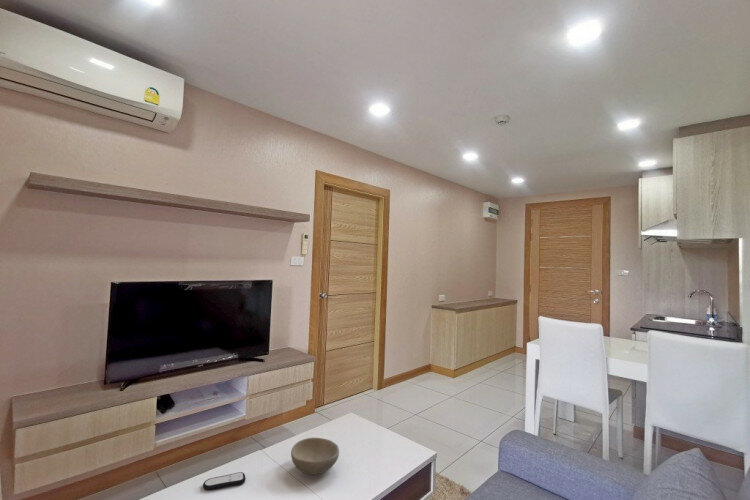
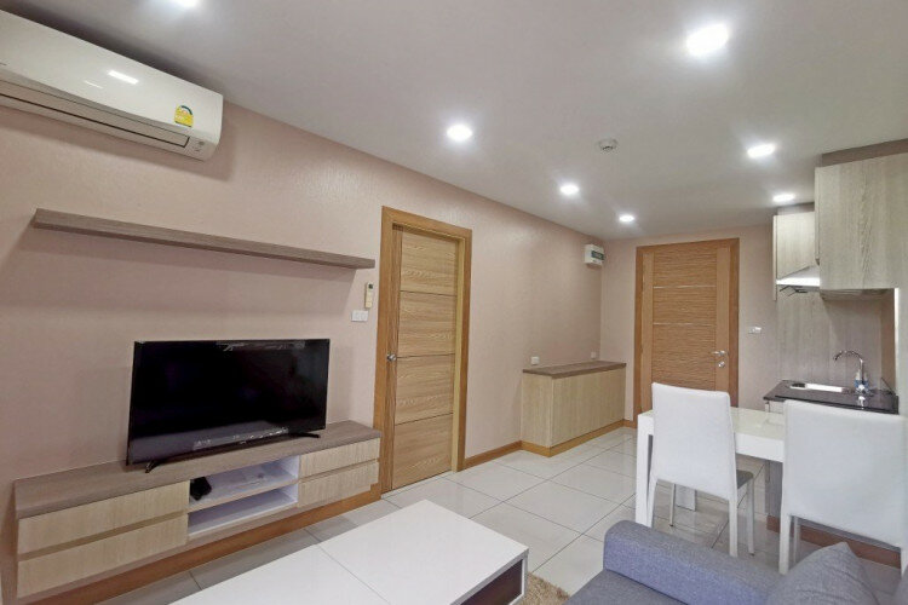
- remote control [202,471,246,492]
- bowl [290,437,340,475]
